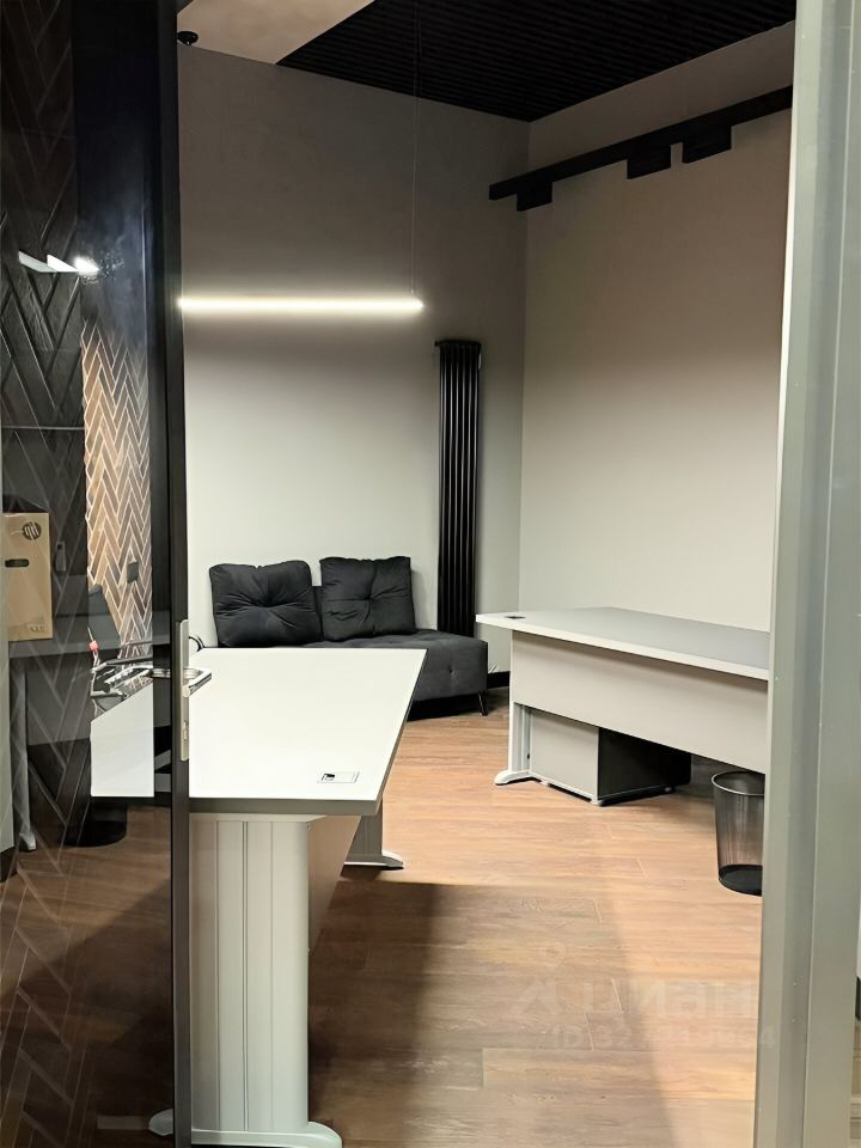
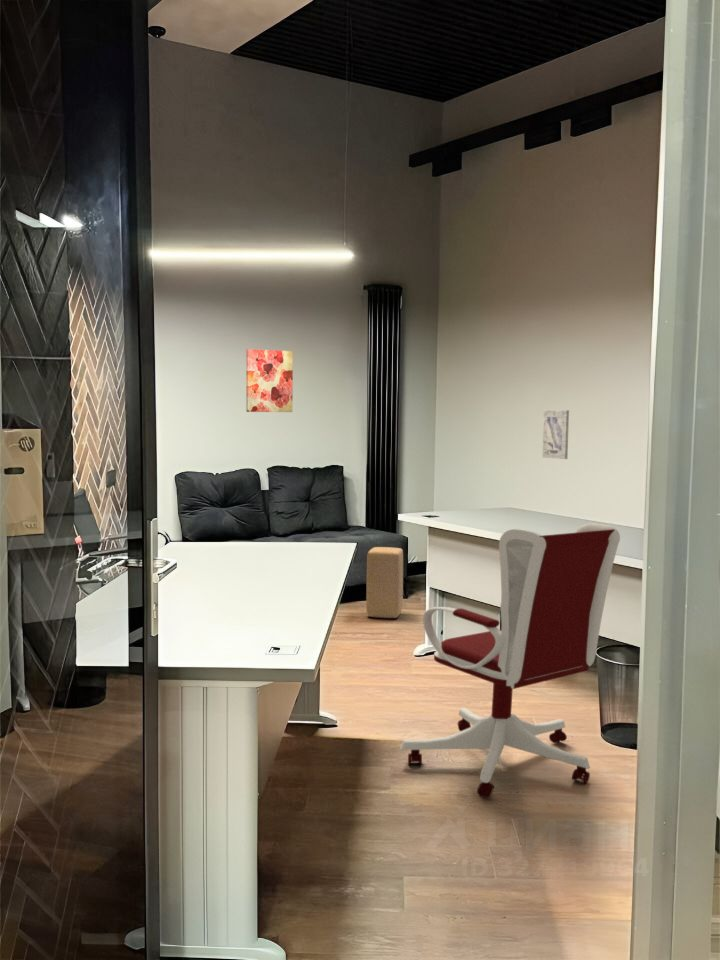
+ ottoman [365,546,404,619]
+ wall art [542,409,570,460]
+ office chair [399,522,621,799]
+ wall art [245,348,294,413]
